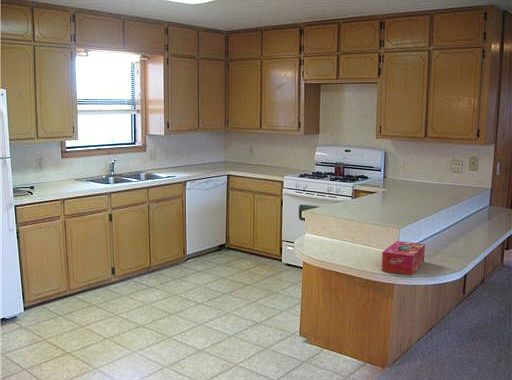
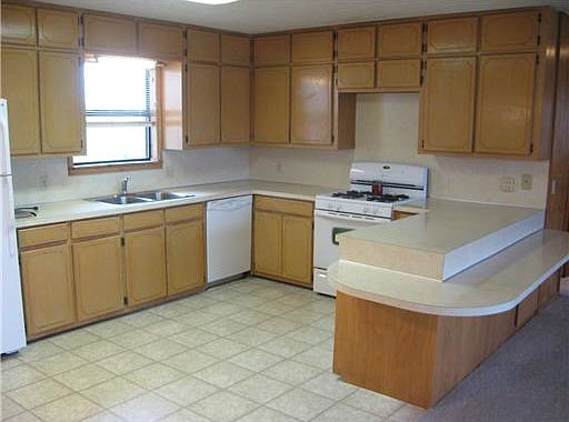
- tissue box [381,240,426,276]
